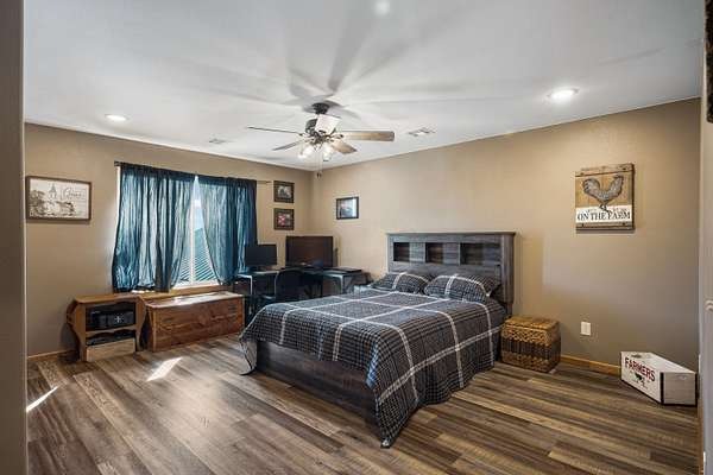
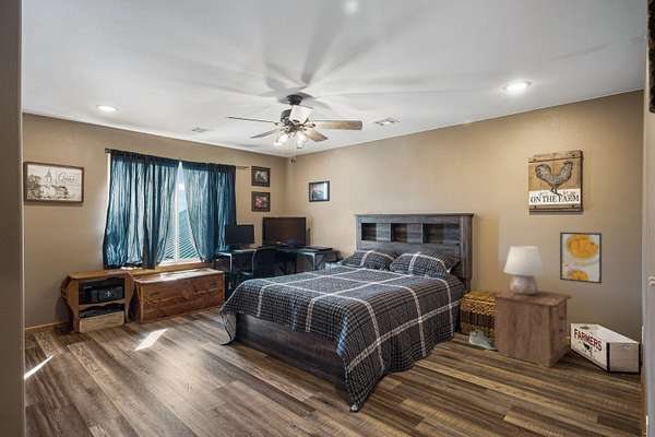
+ table lamp [503,245,547,295]
+ sneaker [468,328,498,351]
+ nightstand [492,288,573,368]
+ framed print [559,232,603,285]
